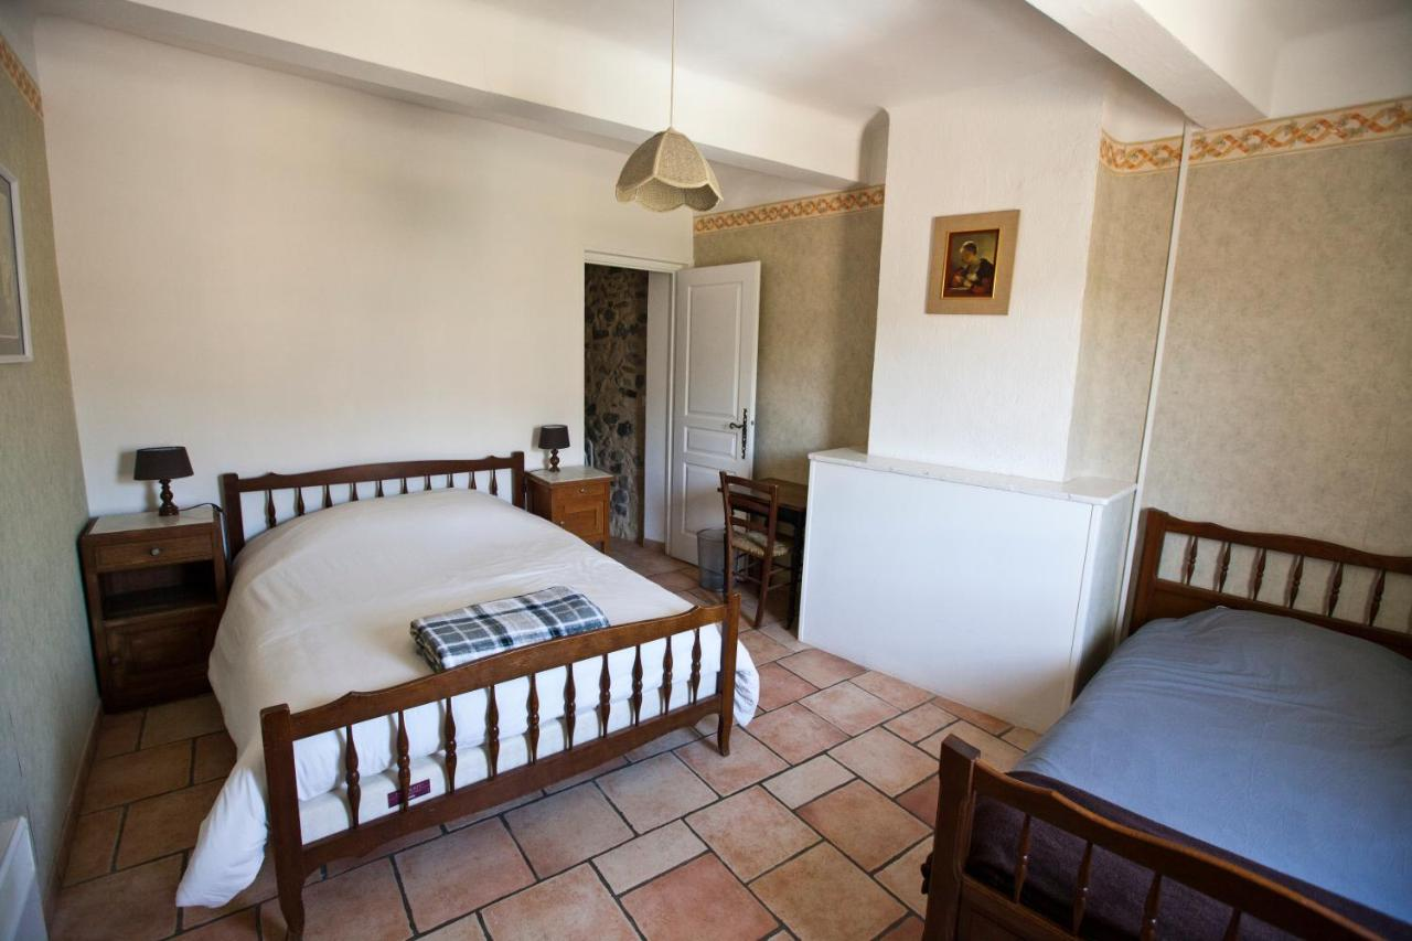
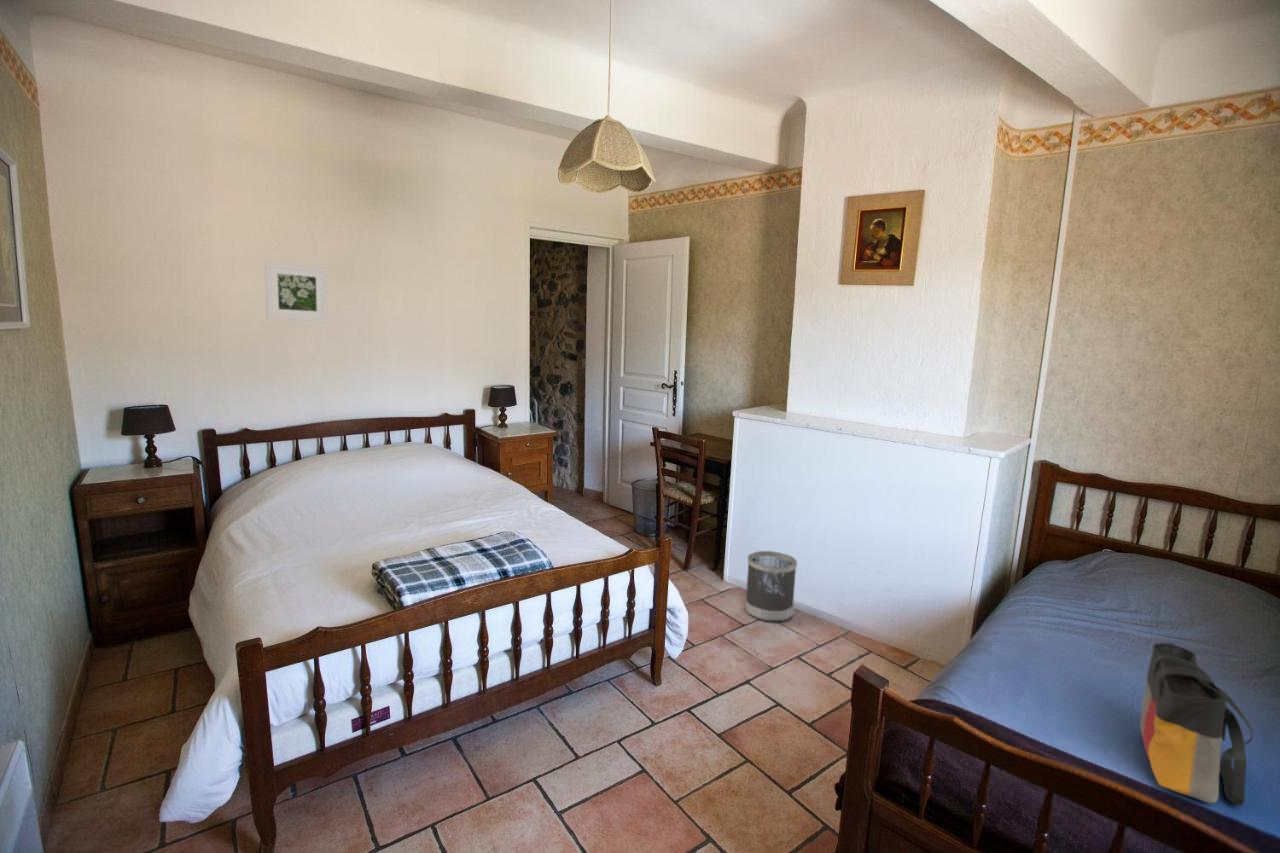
+ wastebasket [744,550,798,623]
+ tote bag [1139,642,1254,807]
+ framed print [264,261,329,323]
